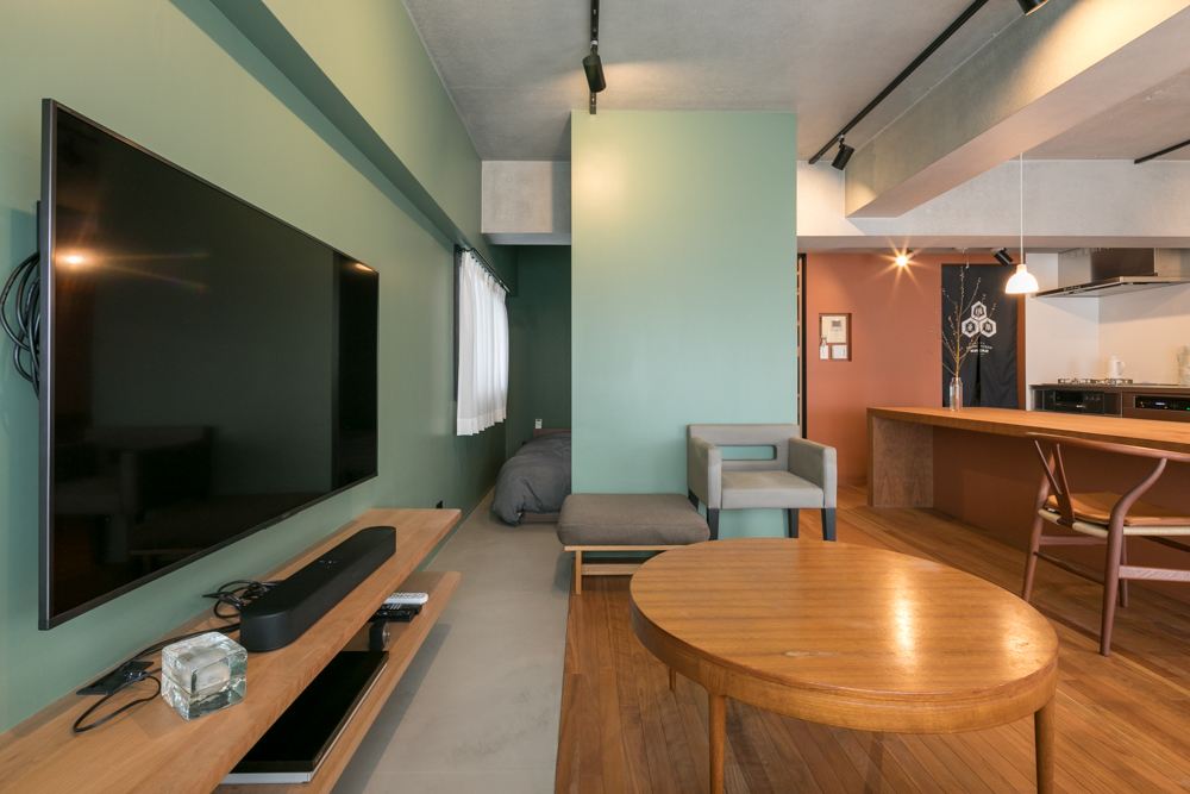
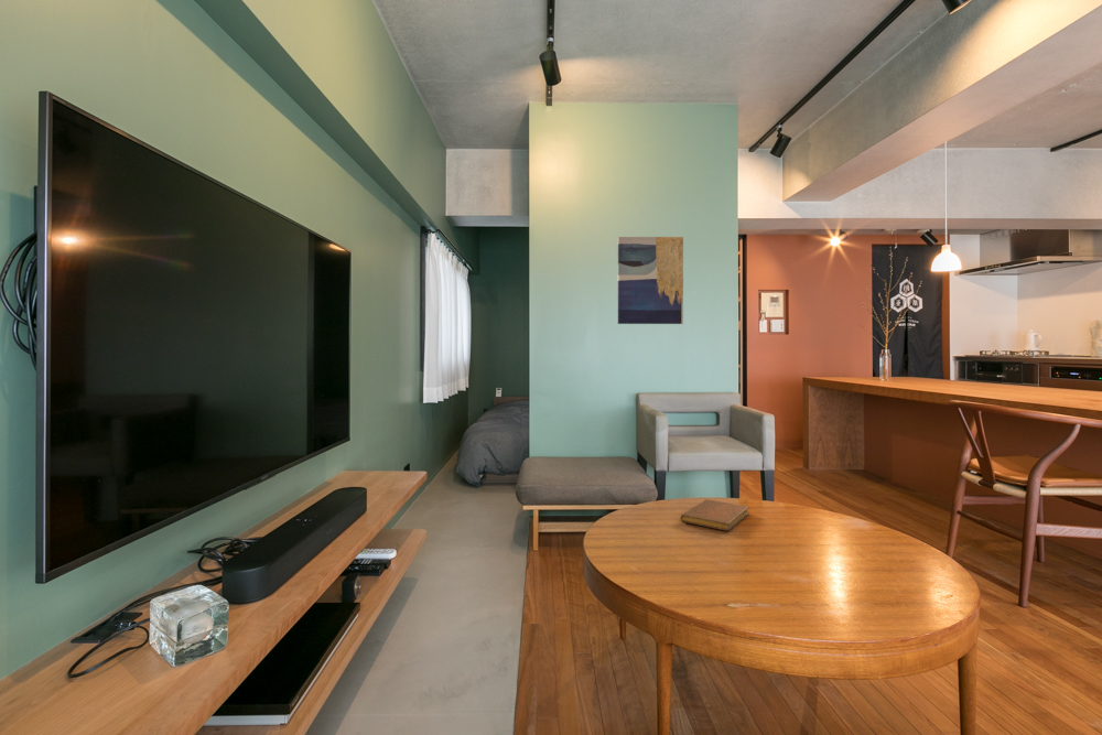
+ wall art [617,236,684,325]
+ notebook [680,498,750,532]
